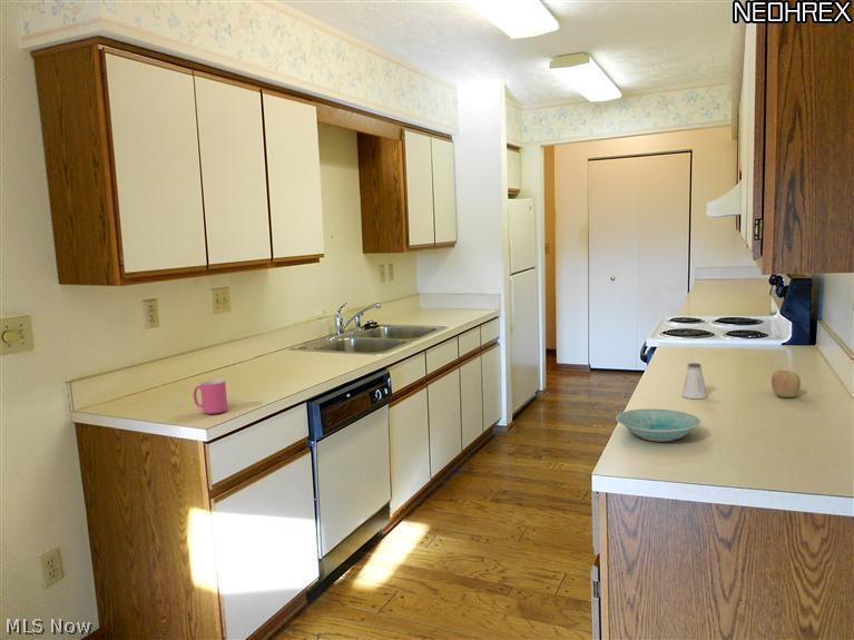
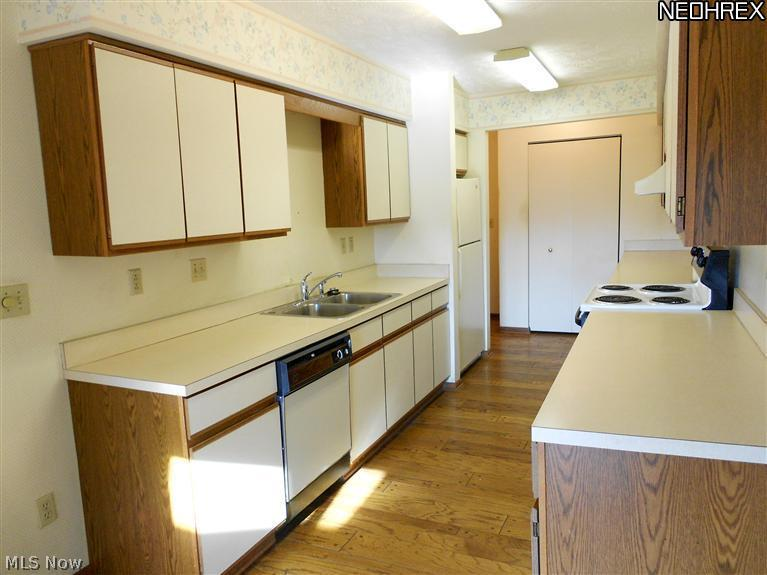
- saltshaker [680,362,708,400]
- bowl [615,407,701,443]
- mug [193,378,228,415]
- apple [770,370,802,398]
